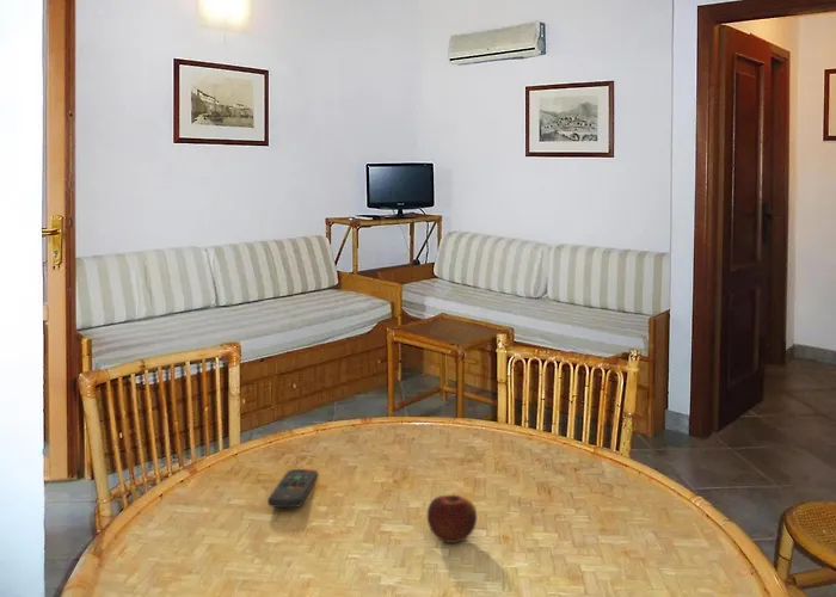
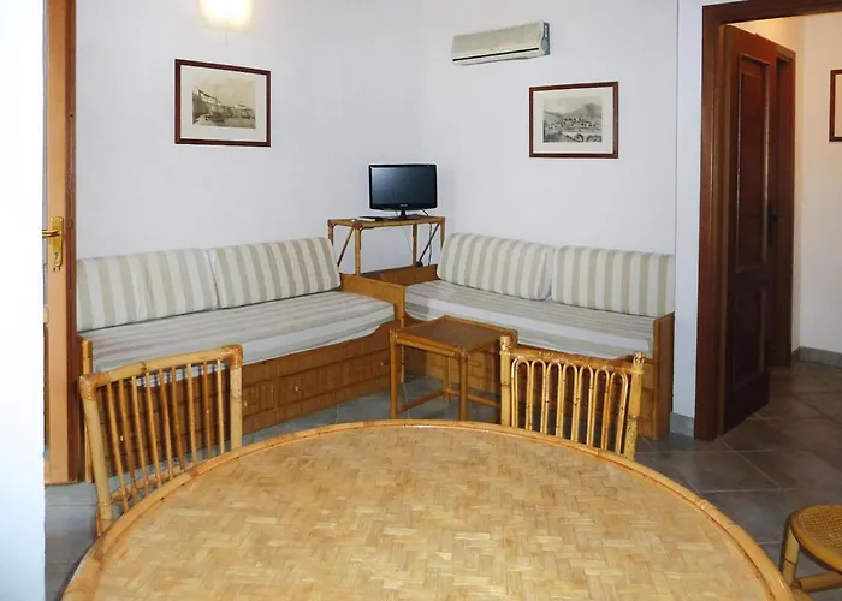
- remote control [268,468,319,509]
- apple [426,494,478,544]
